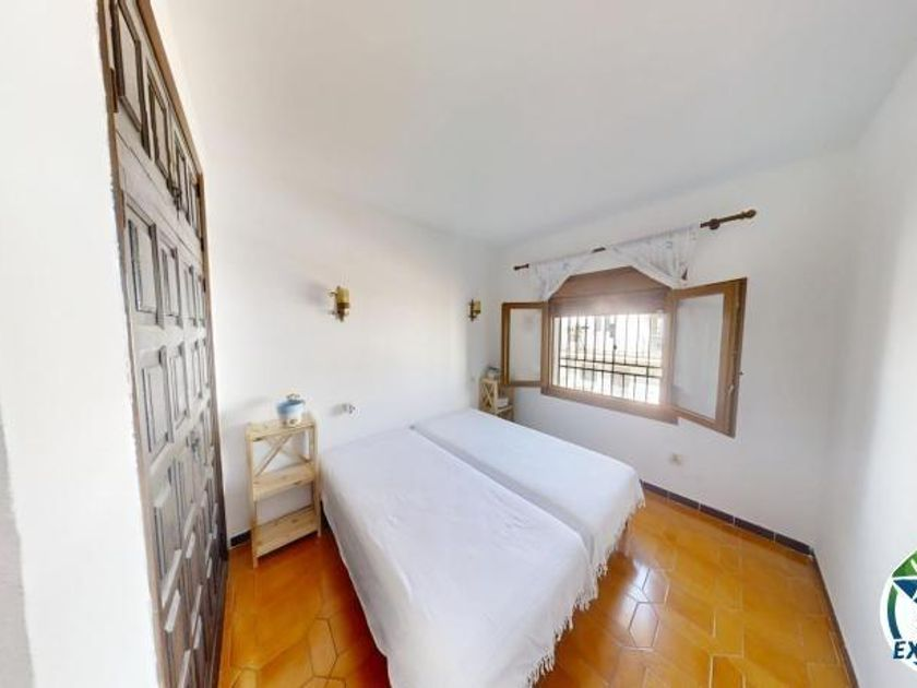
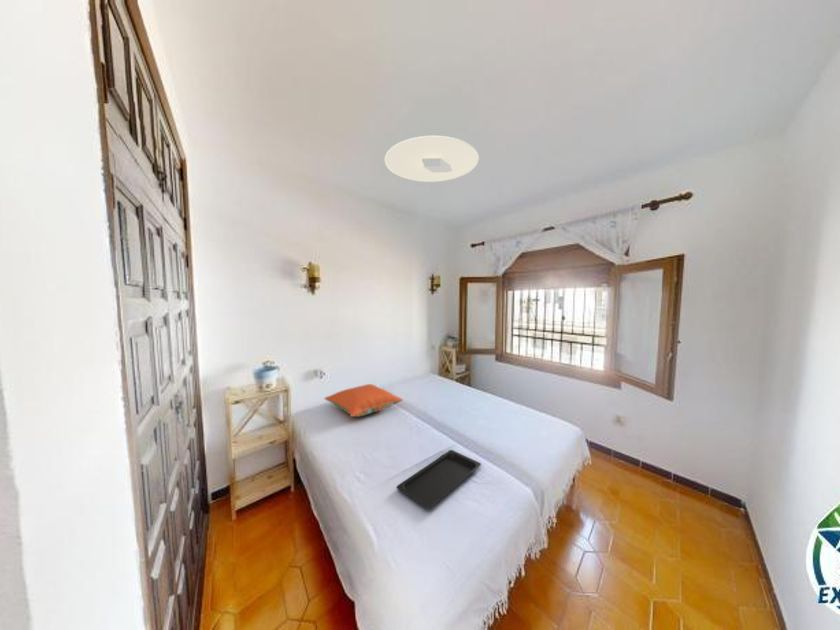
+ ceiling light [384,135,480,183]
+ pillow [323,383,404,418]
+ serving tray [395,449,482,510]
